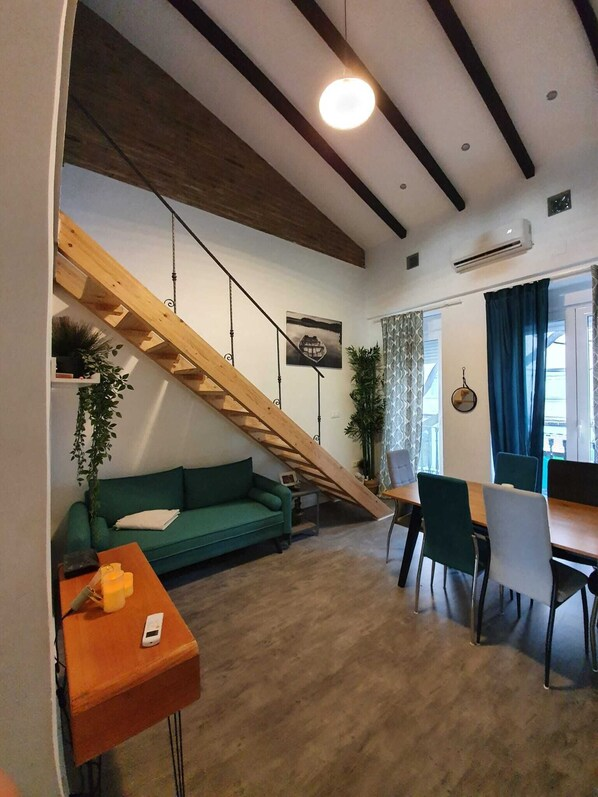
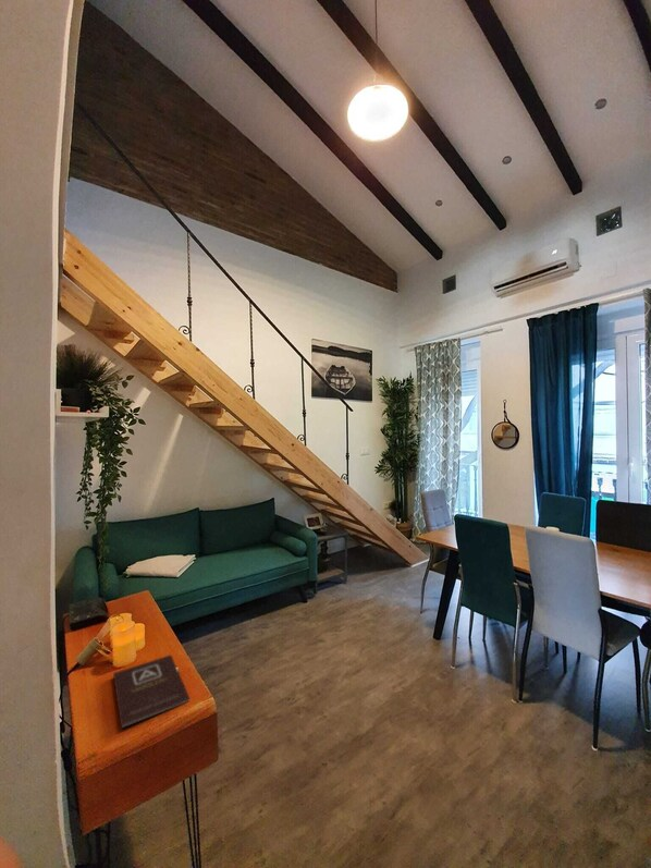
+ book [112,653,191,730]
